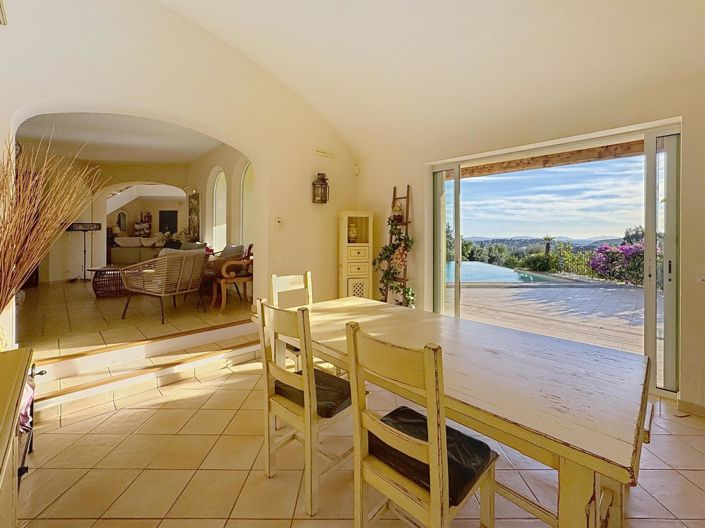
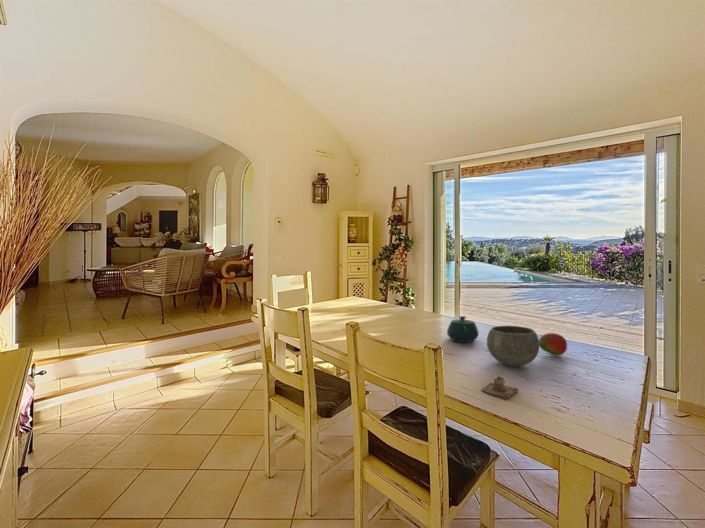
+ teapot [446,315,479,343]
+ fruit [539,332,568,357]
+ bowl [486,325,540,367]
+ cup [480,375,520,399]
